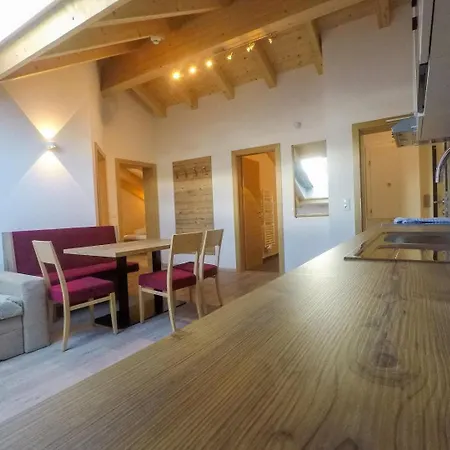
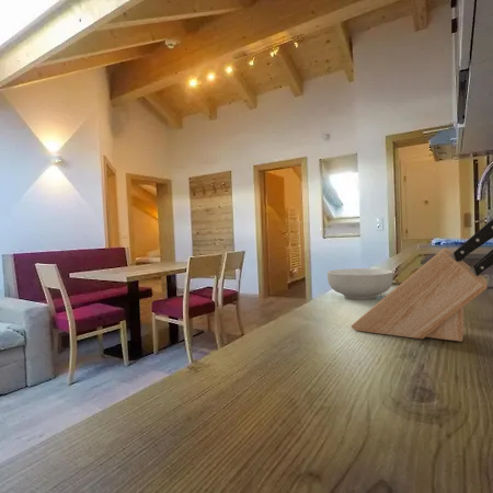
+ cereal bowl [326,267,394,300]
+ knife block [351,218,493,343]
